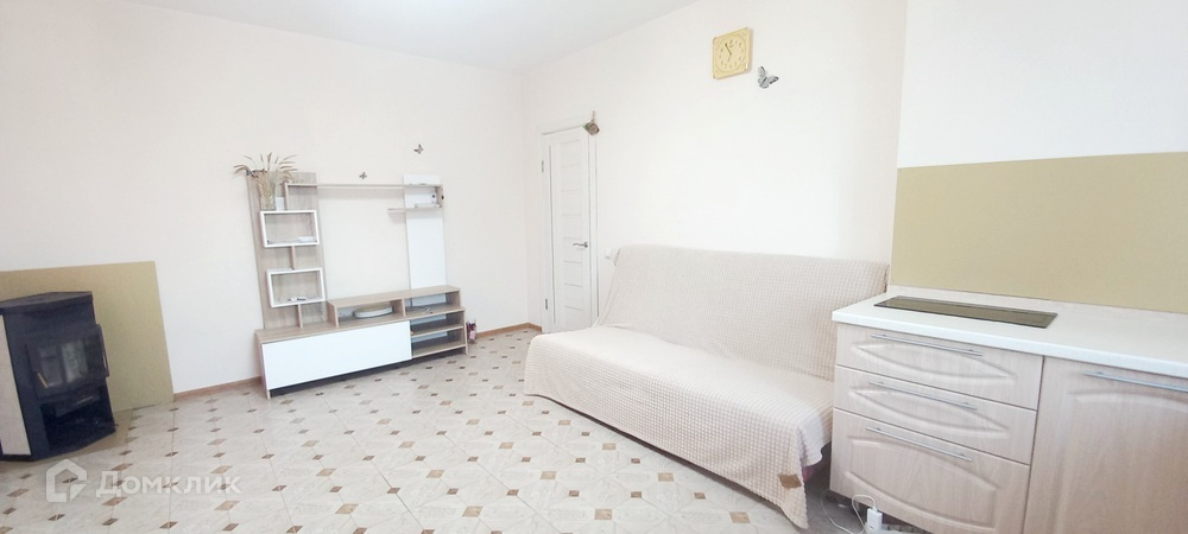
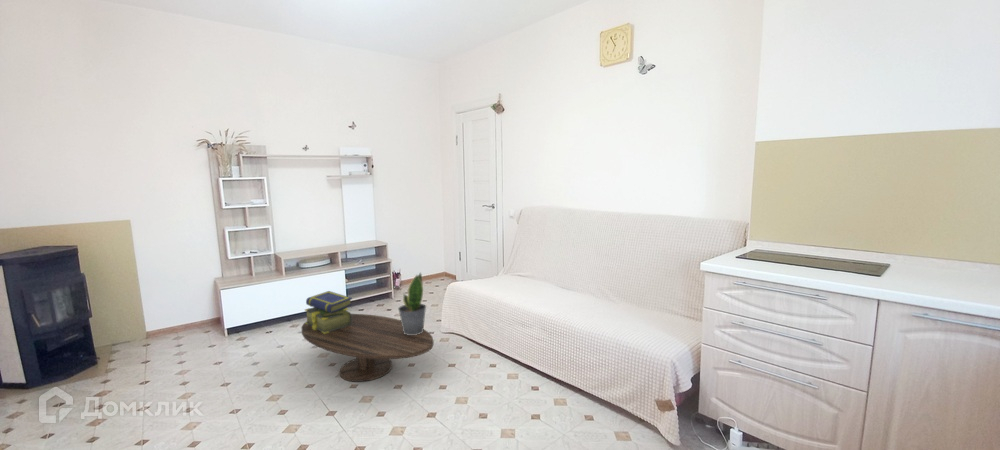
+ stack of books [304,290,353,334]
+ potted plant [397,271,427,335]
+ coffee table [301,313,435,383]
